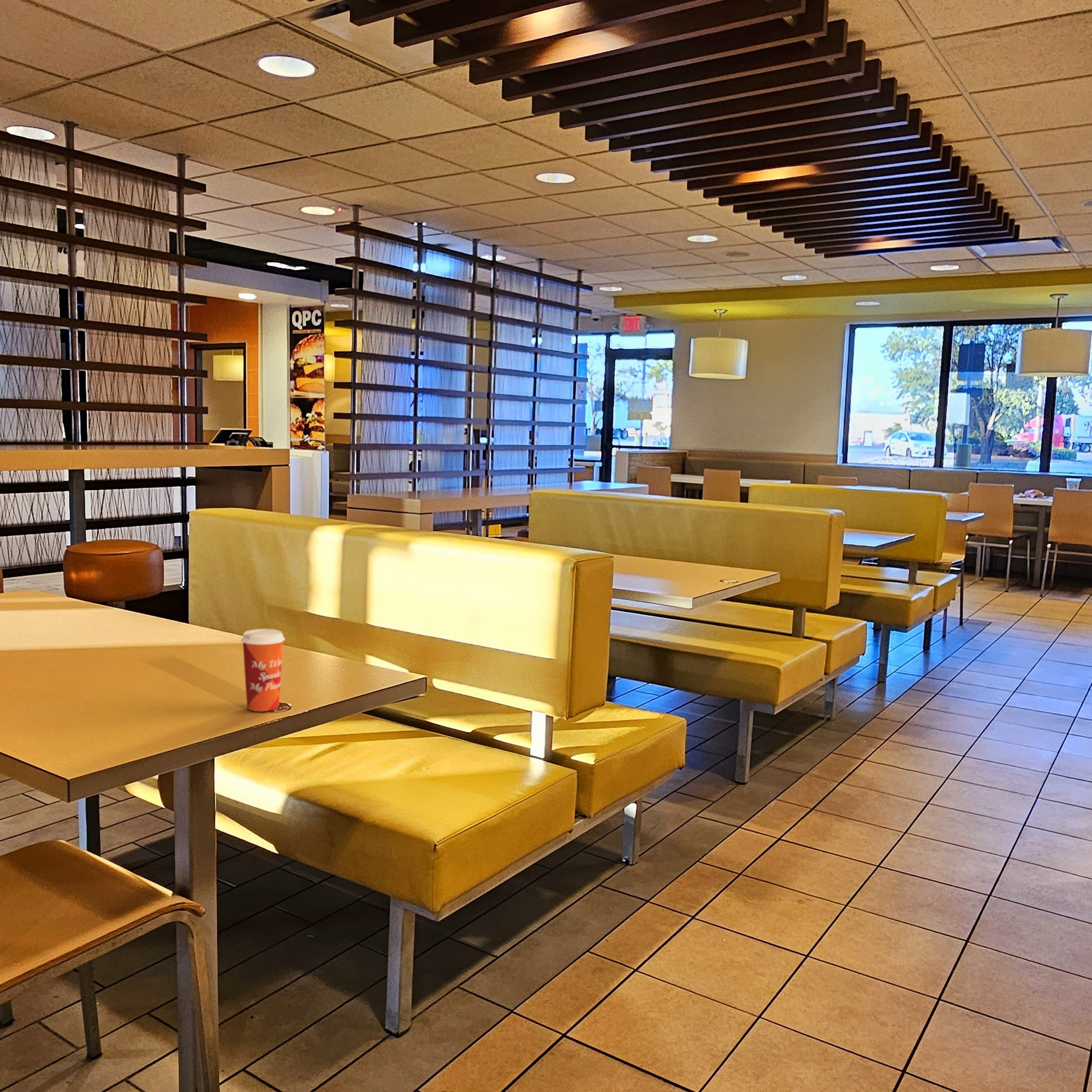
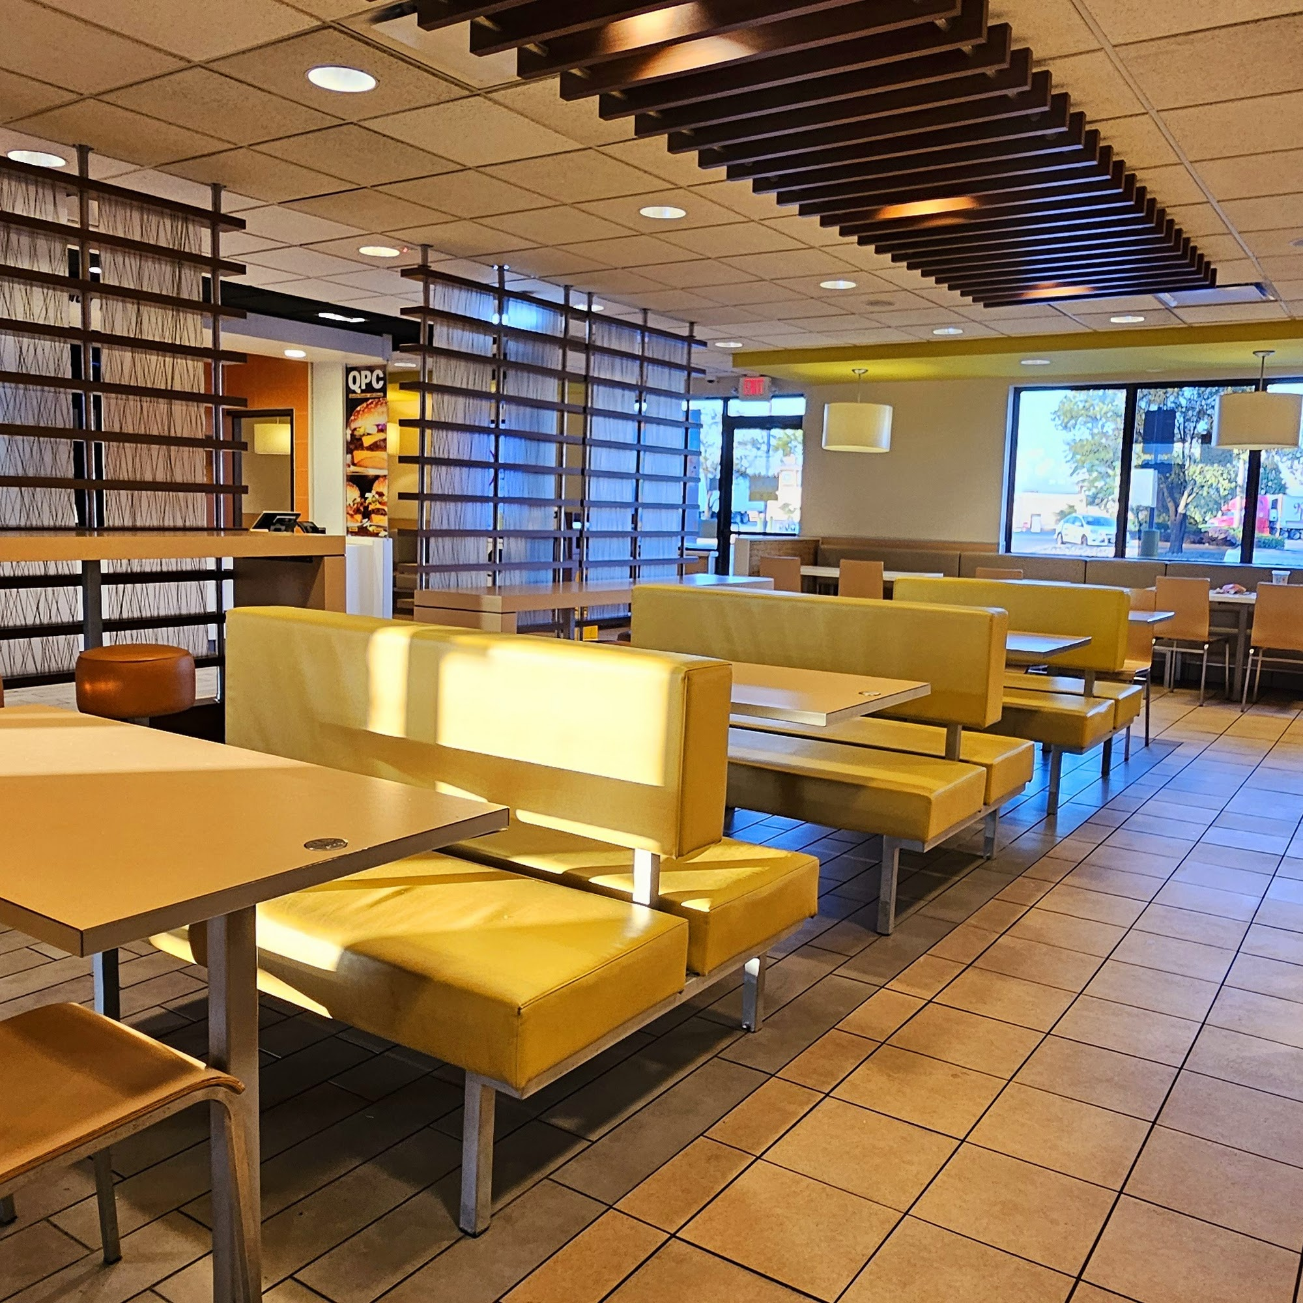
- paper cup [240,628,286,712]
